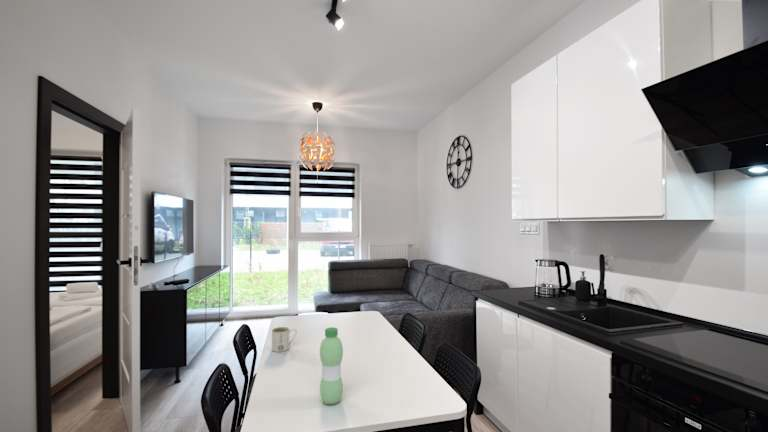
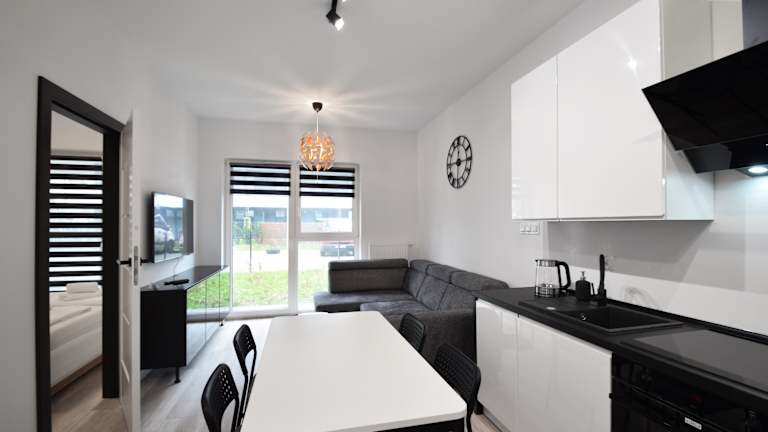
- water bottle [319,327,344,406]
- mug [271,326,298,353]
